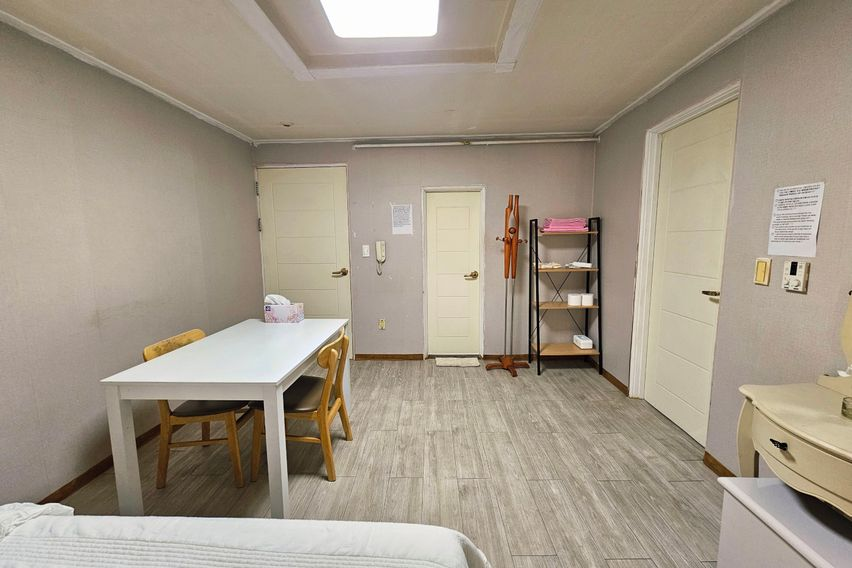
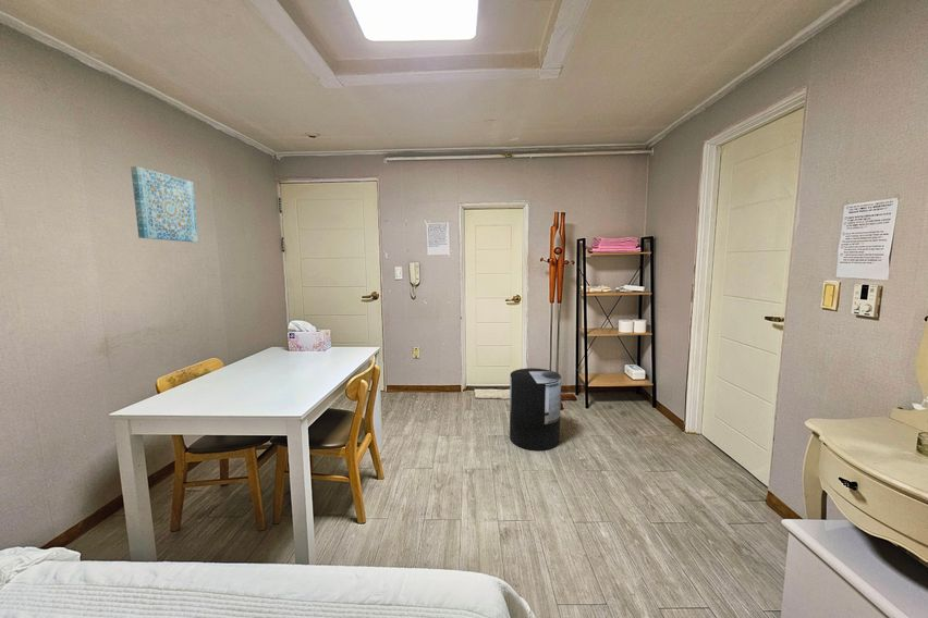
+ wall art [130,165,199,243]
+ trash can [509,367,562,452]
